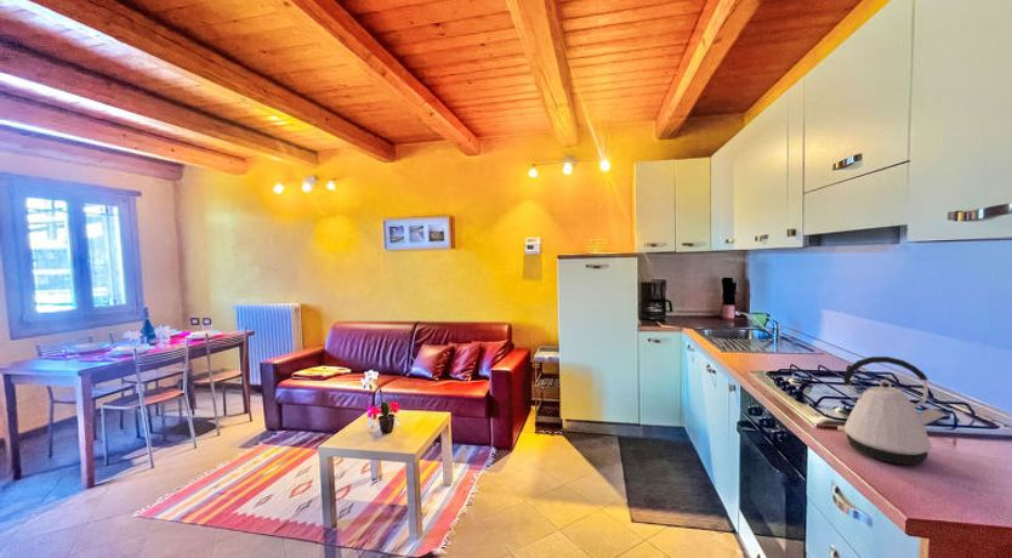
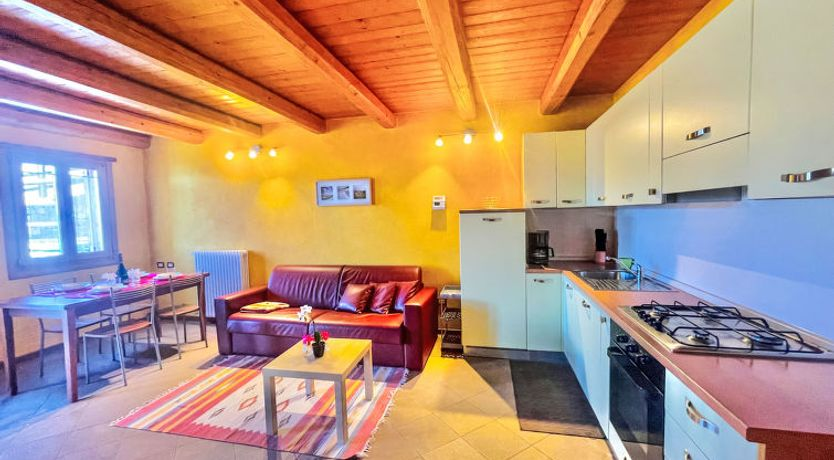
- kettle [836,355,948,466]
